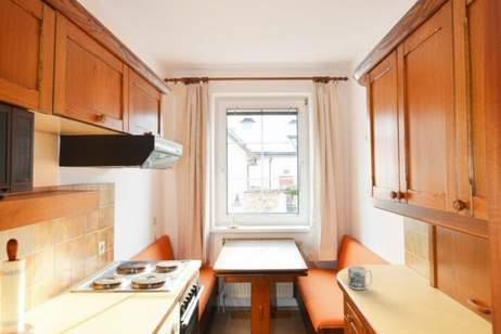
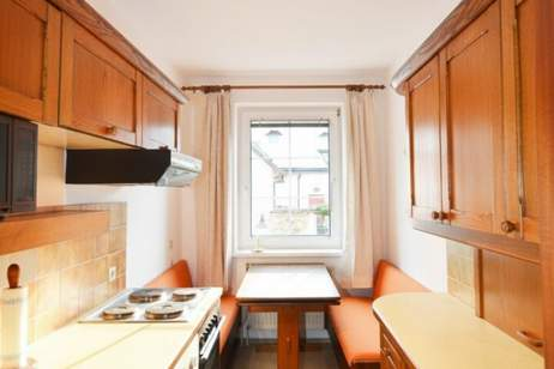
- mug [347,265,373,291]
